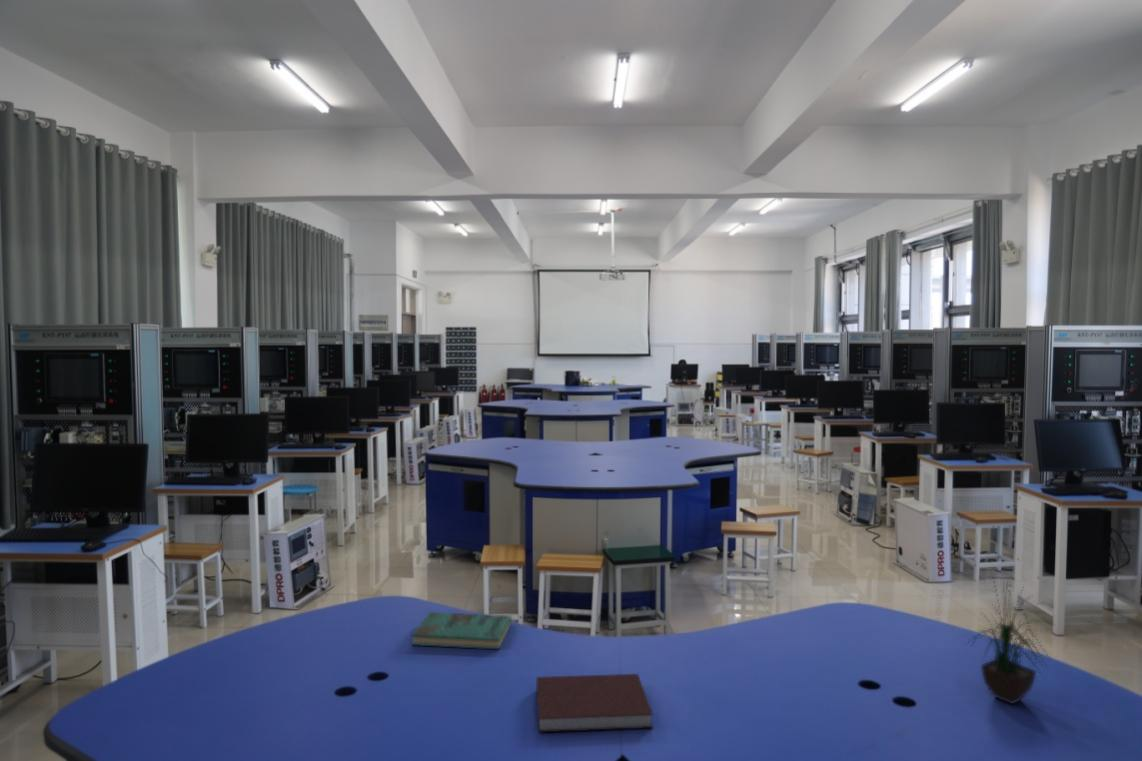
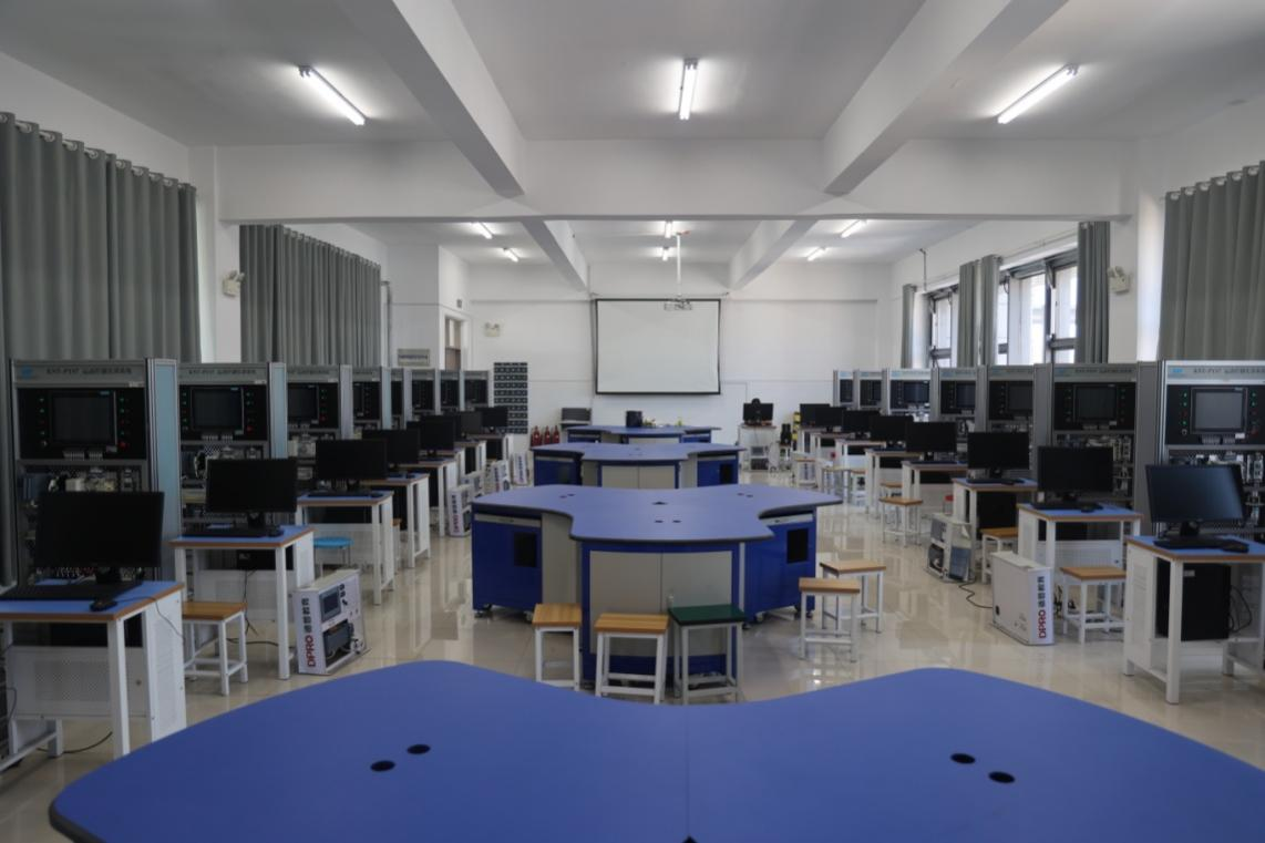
- potted plant [964,566,1055,705]
- notebook [536,673,654,733]
- book [411,611,513,650]
